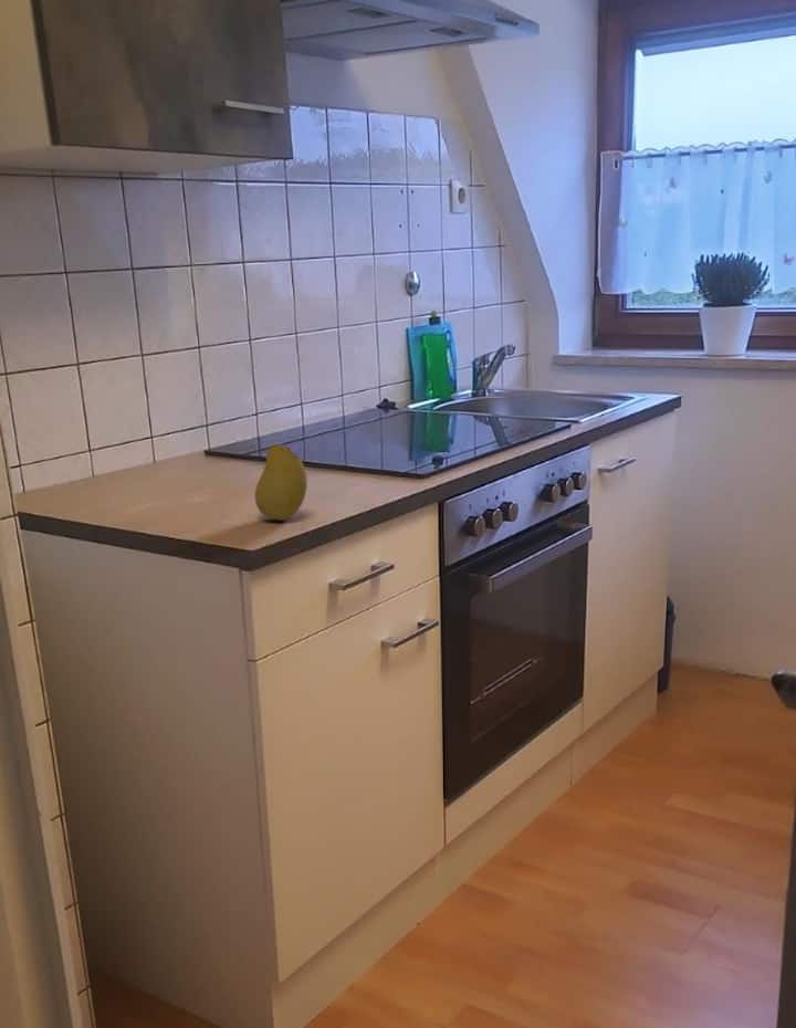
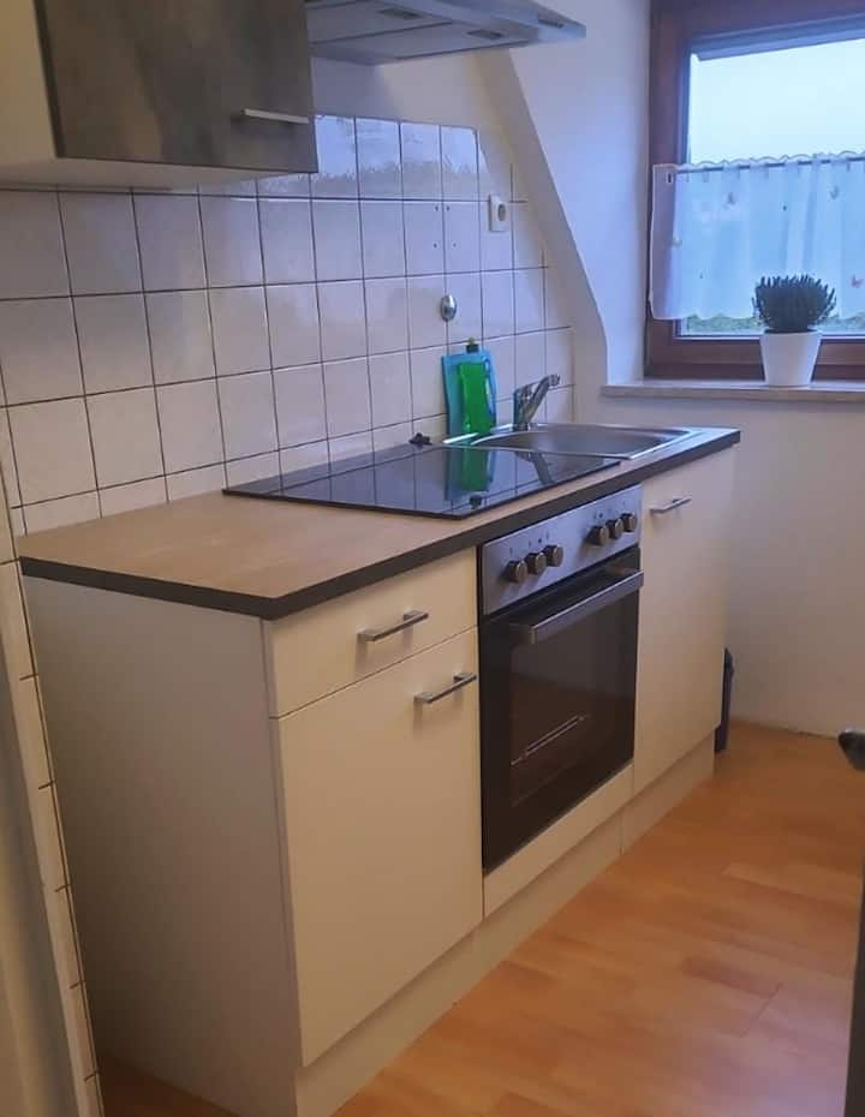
- fruit [254,443,308,522]
